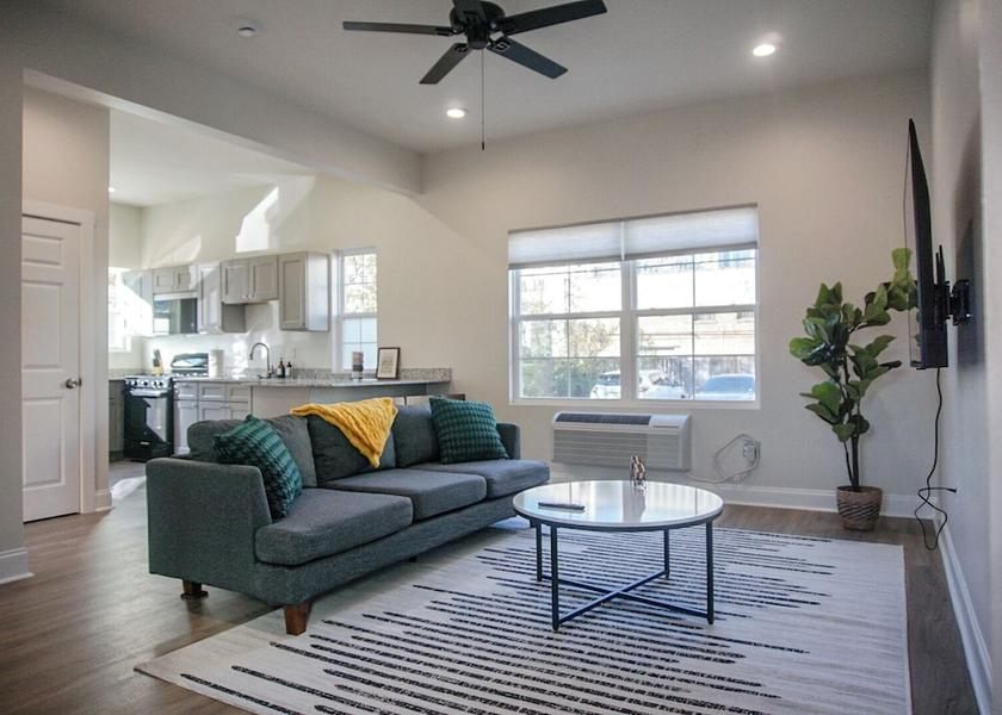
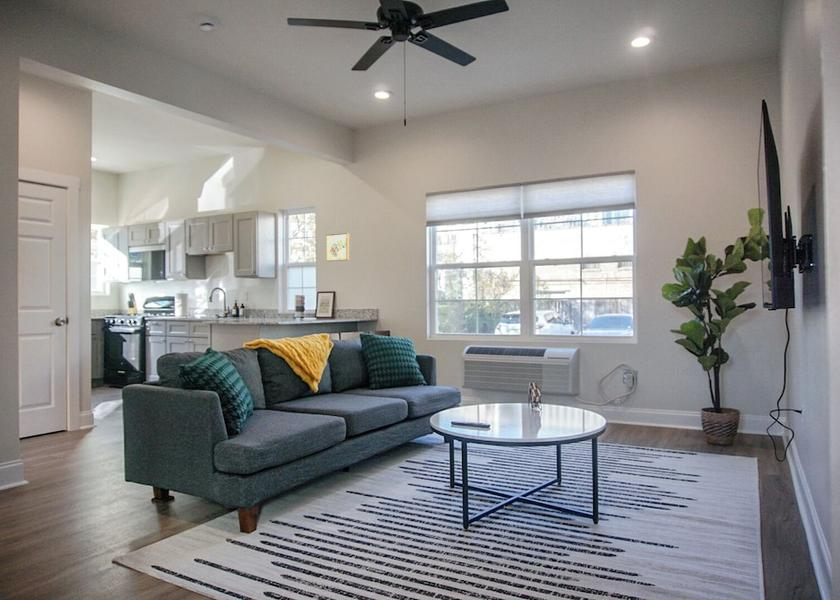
+ wall art [325,232,350,262]
